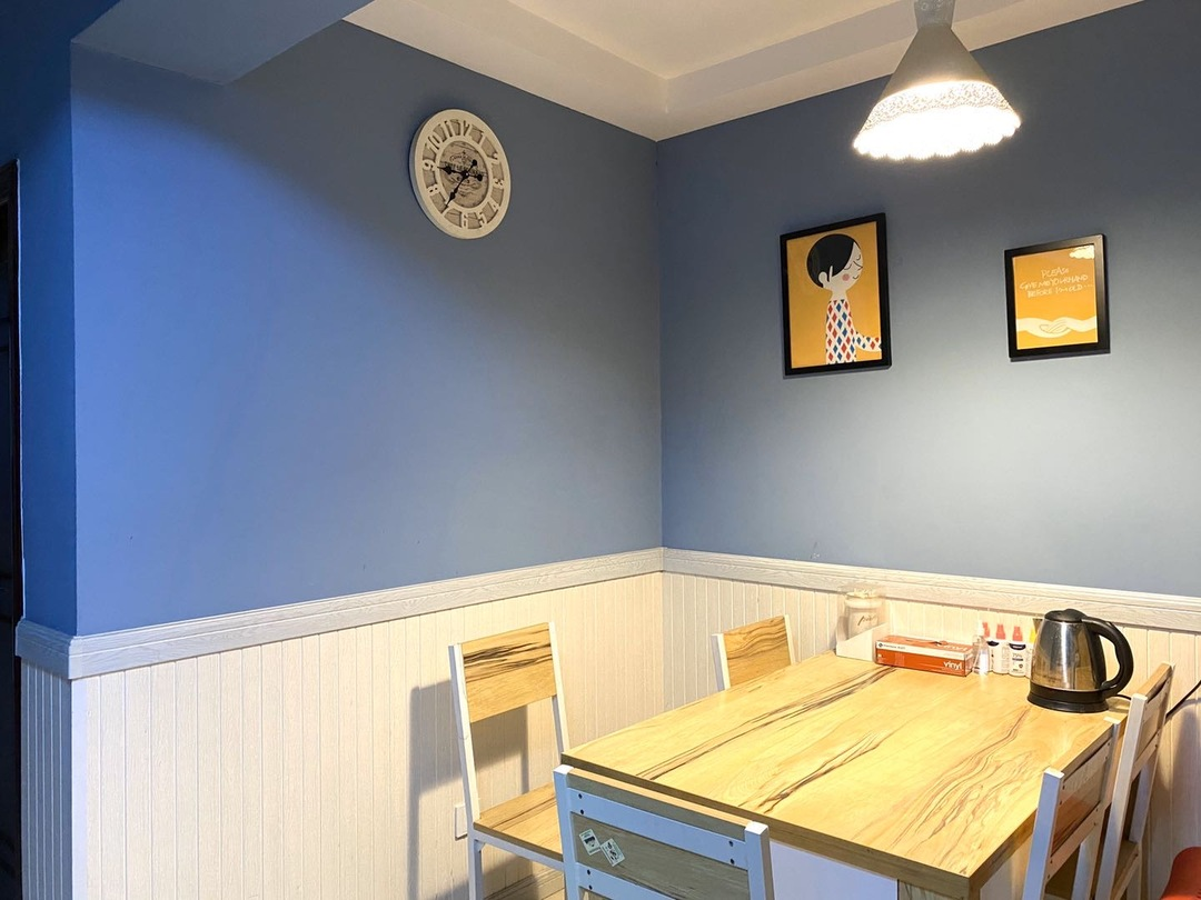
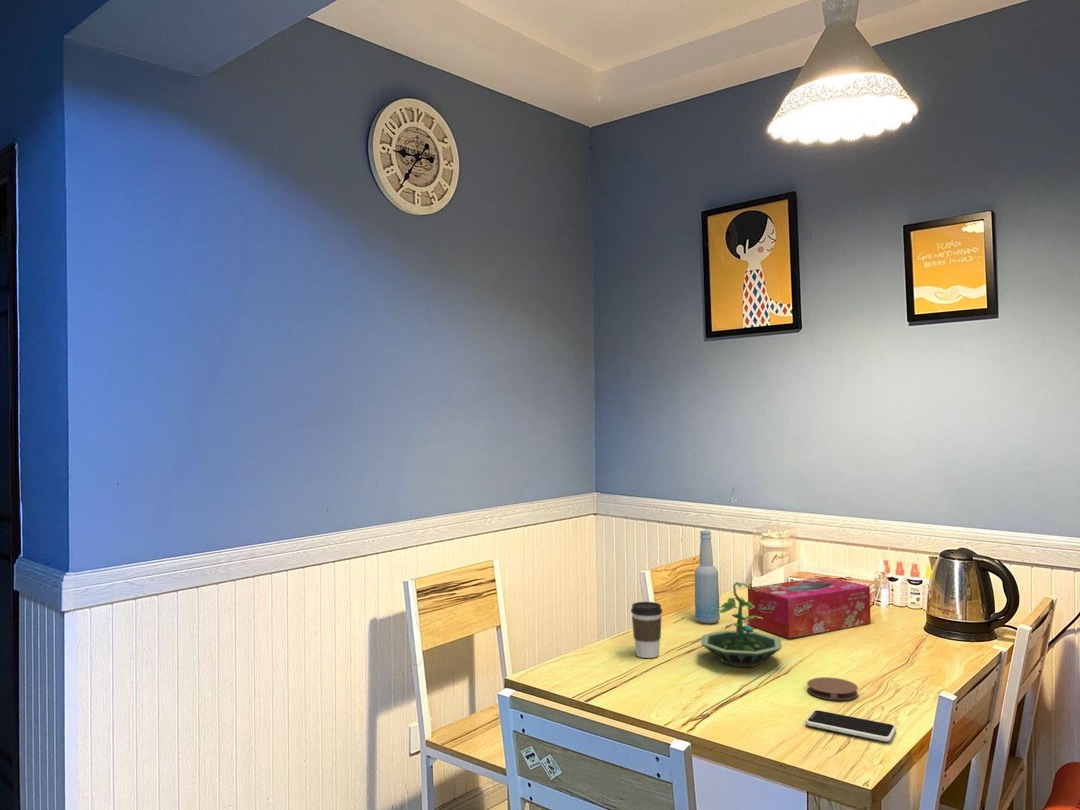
+ terrarium [700,581,783,668]
+ coffee cup [630,601,663,659]
+ smartphone [805,709,897,742]
+ coaster [806,676,859,701]
+ bottle [694,529,721,624]
+ tissue box [747,576,872,639]
